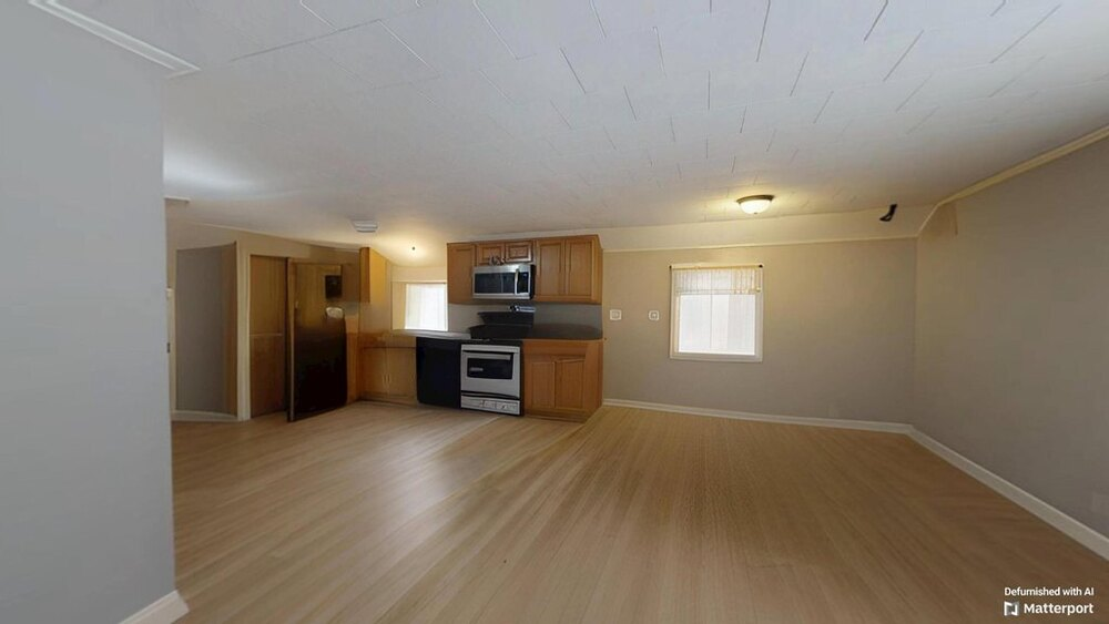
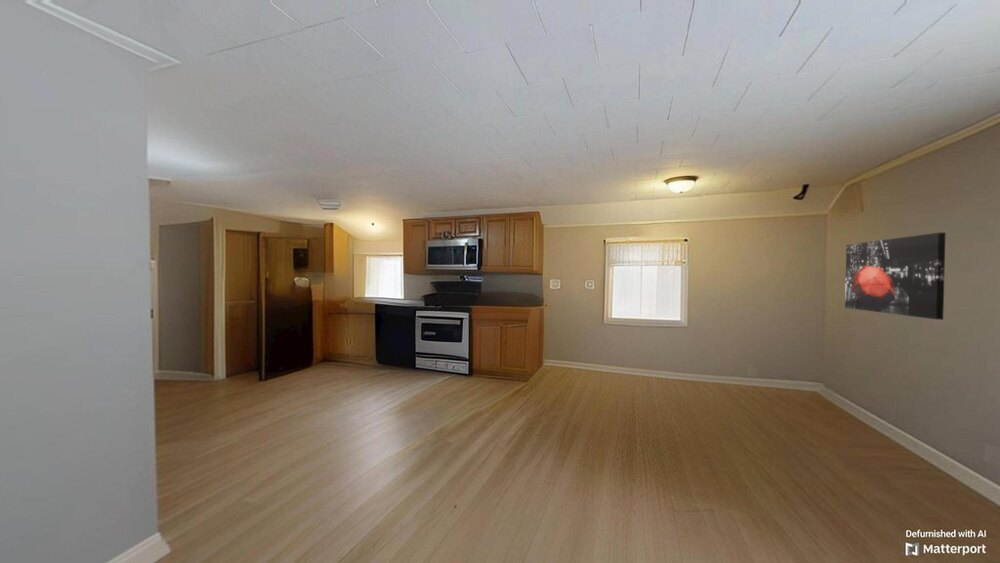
+ wall art [844,231,947,321]
